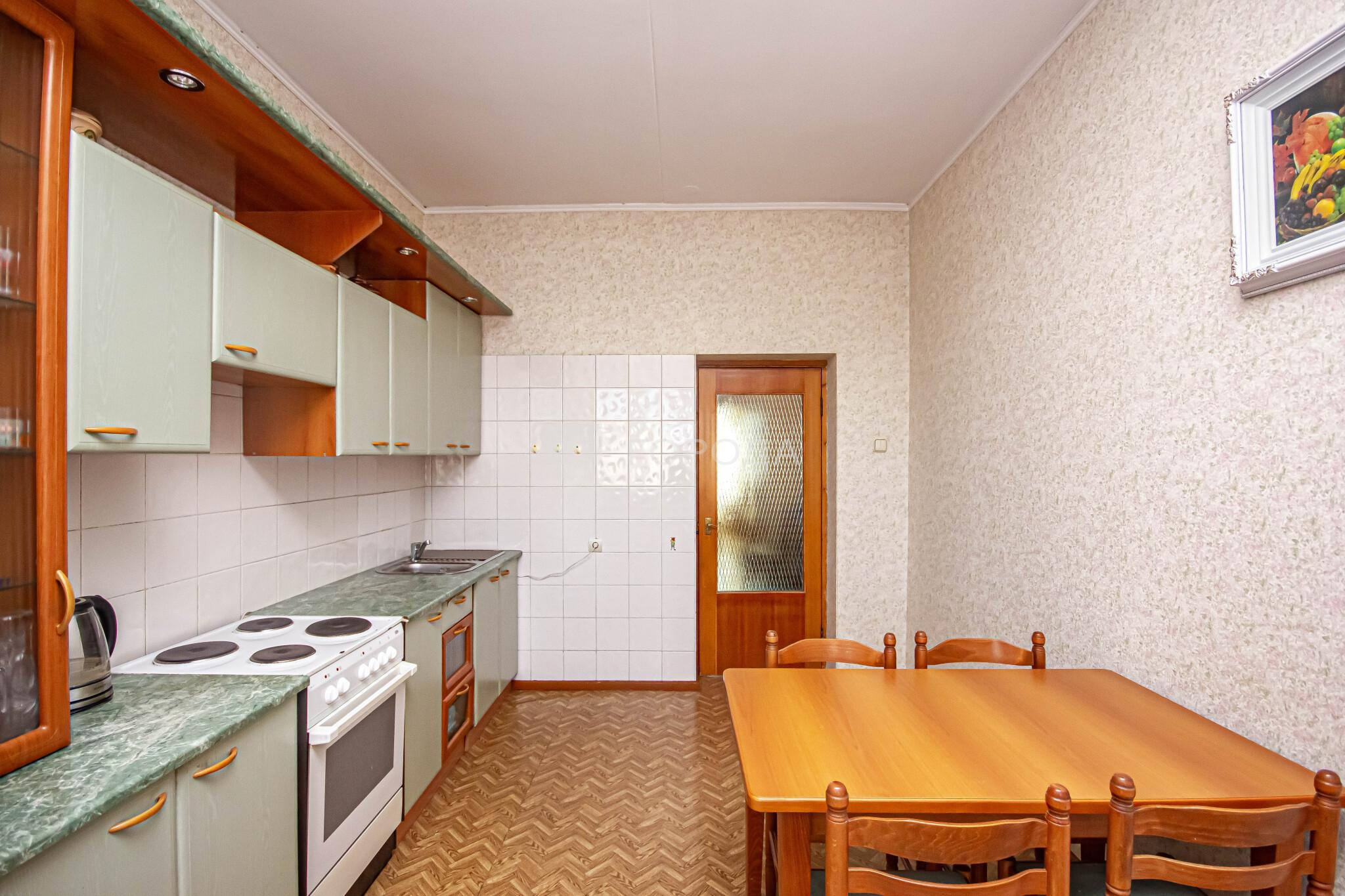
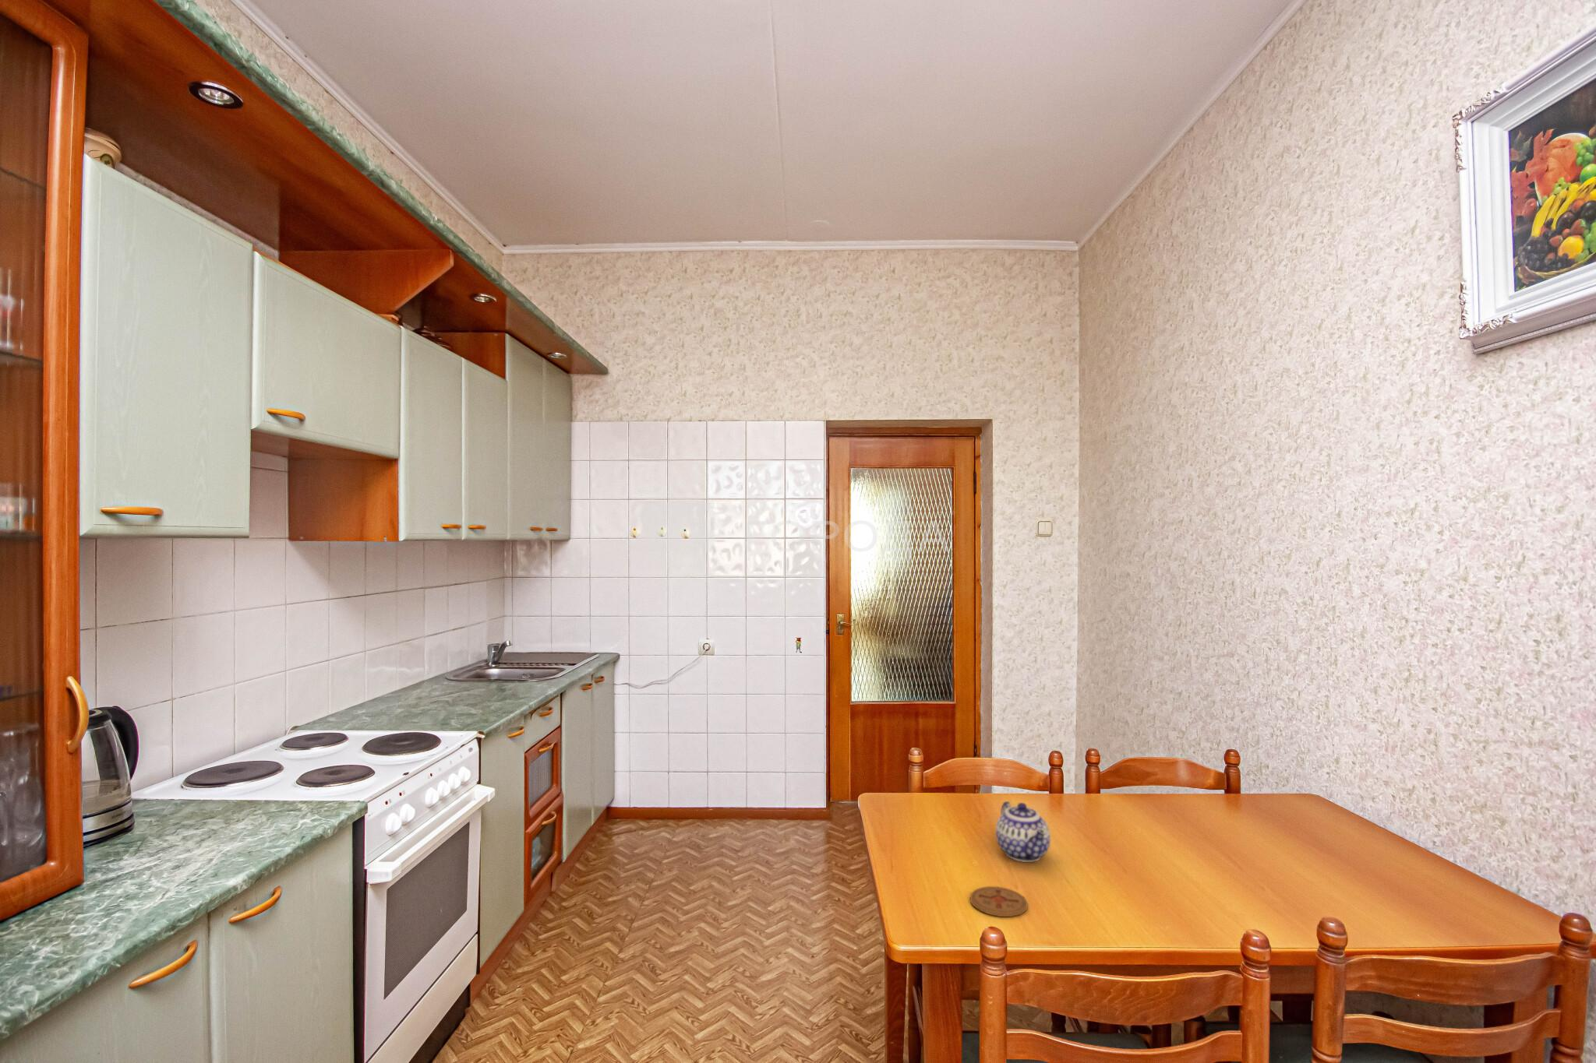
+ coaster [969,885,1029,917]
+ teapot [996,801,1051,863]
